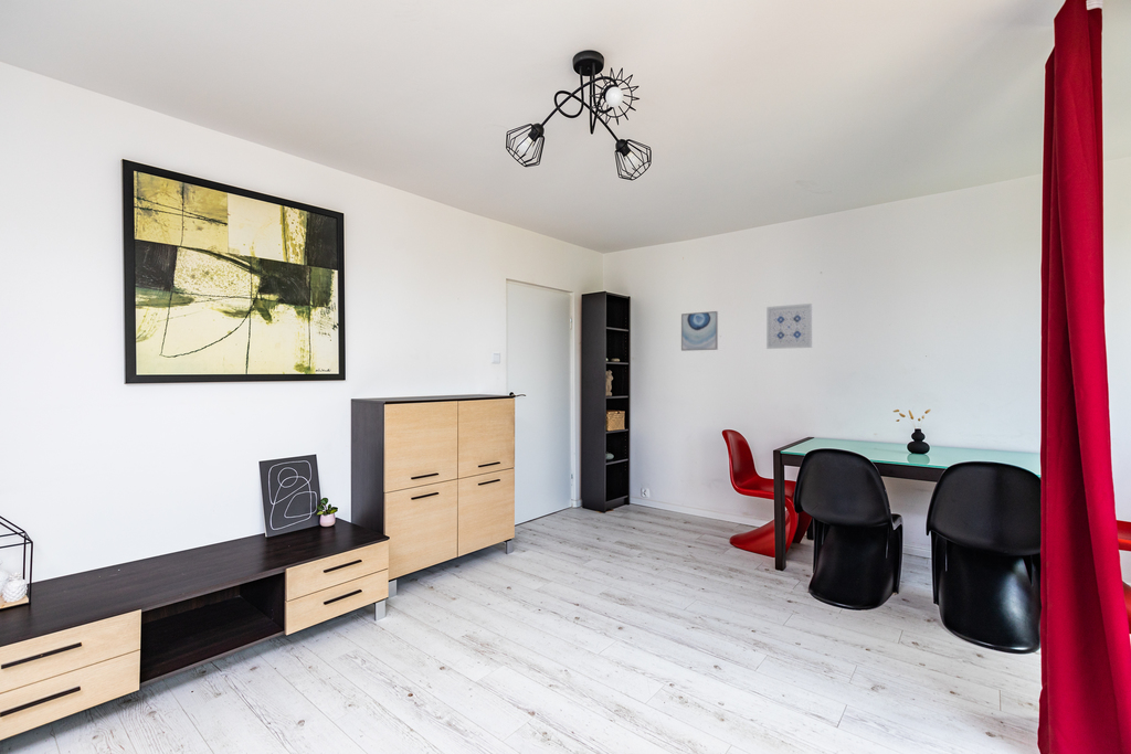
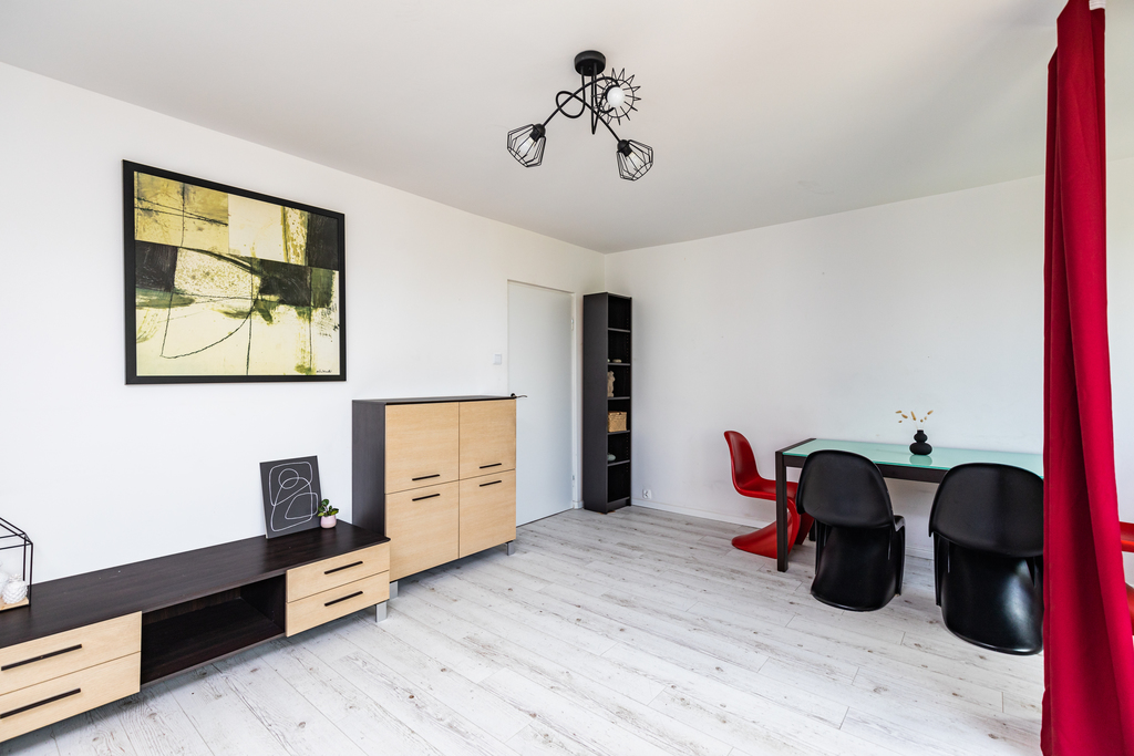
- wall art [680,310,719,352]
- wall art [765,302,814,350]
